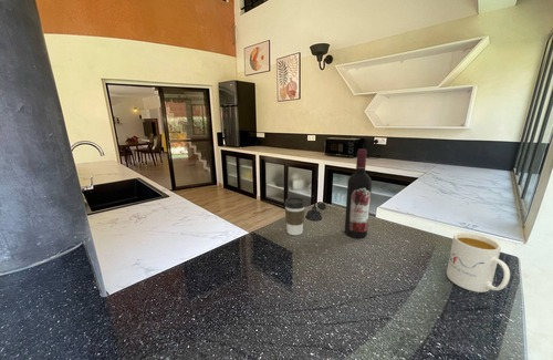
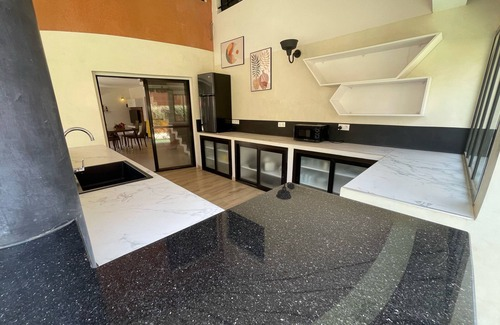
- mug [446,232,511,294]
- wine bottle [344,148,373,239]
- coffee cup [283,196,306,236]
